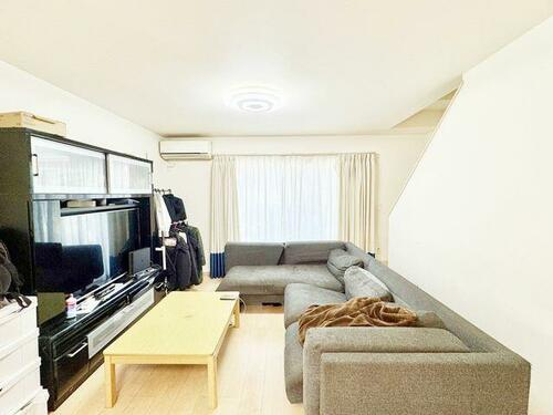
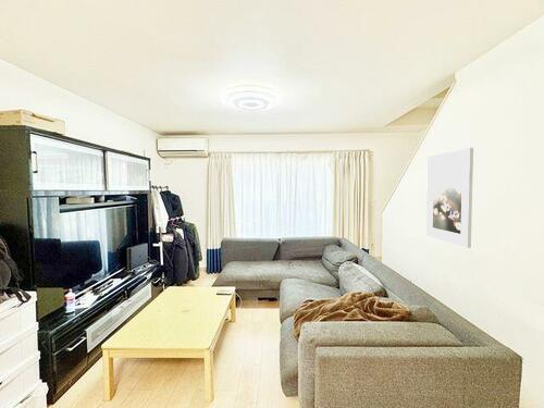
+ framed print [425,147,474,249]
